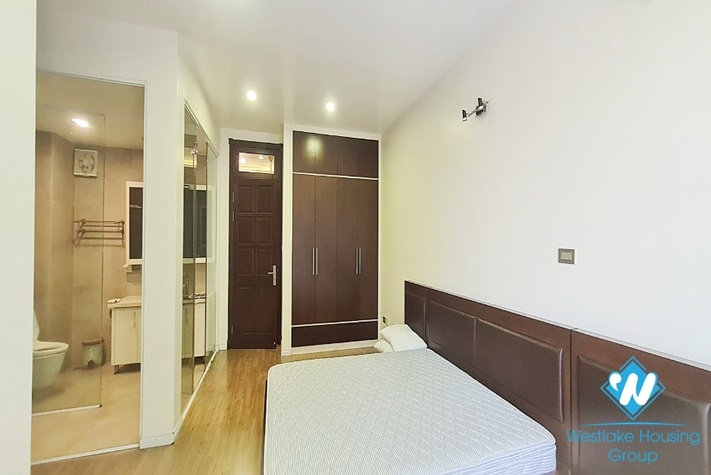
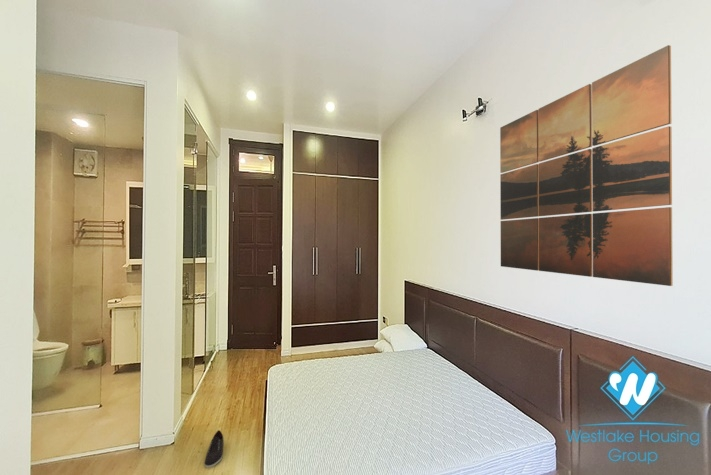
+ wall art [499,44,674,287]
+ shoe [204,429,225,469]
